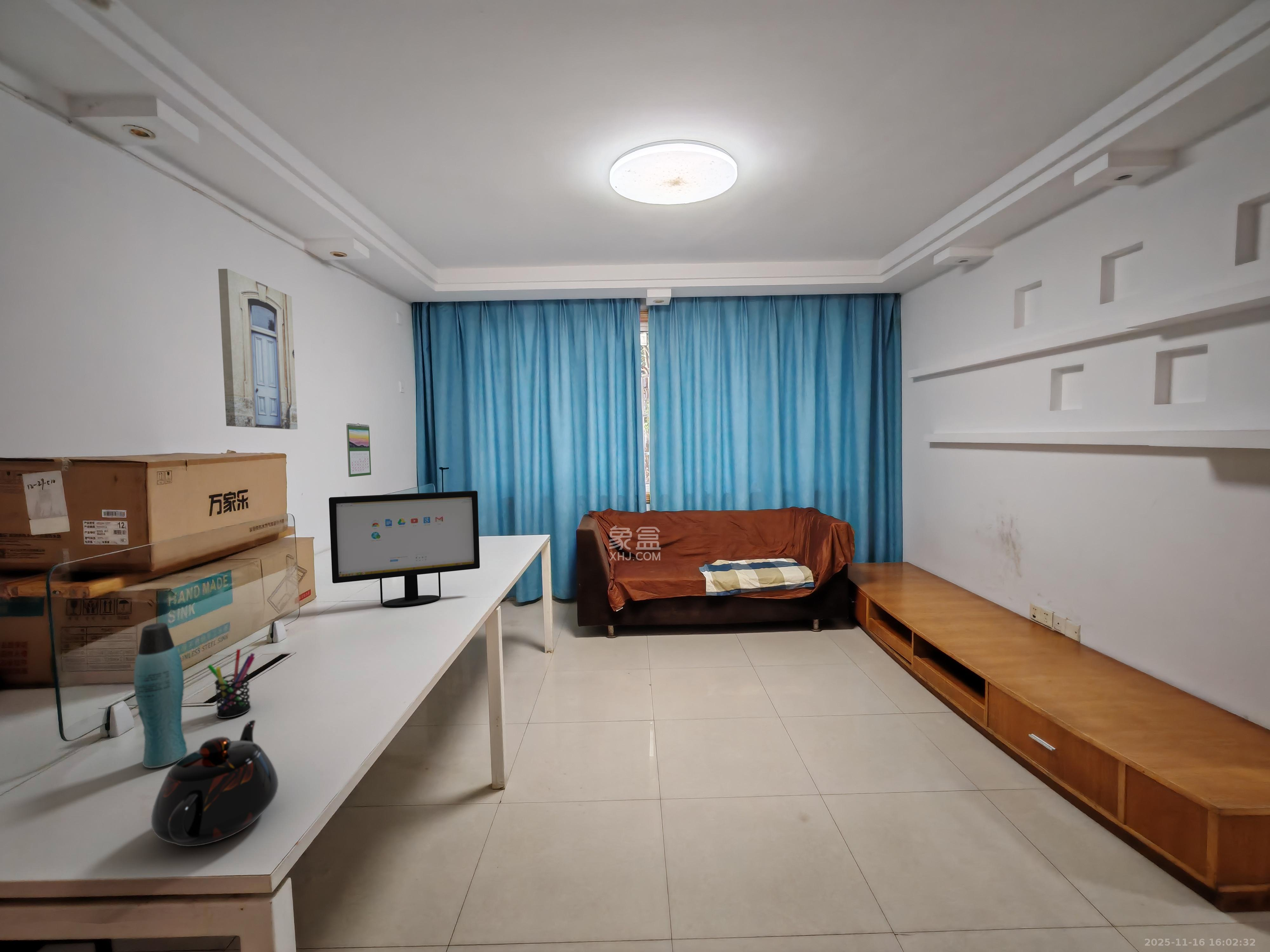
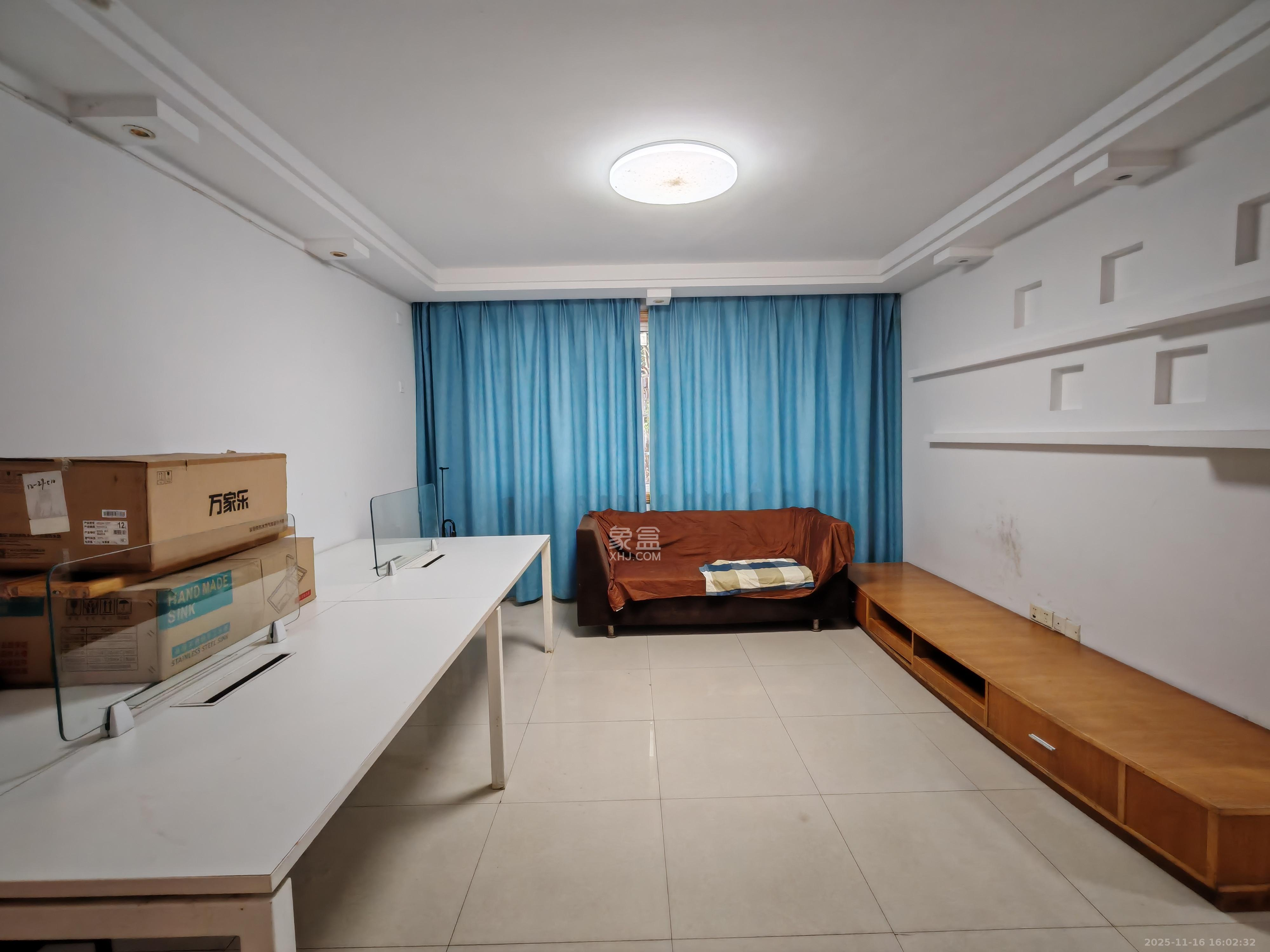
- calendar [346,423,371,477]
- computer monitor [329,490,480,607]
- wall art [218,268,298,430]
- teapot [151,720,279,847]
- pen holder [207,649,255,718]
- bottle [134,622,188,768]
